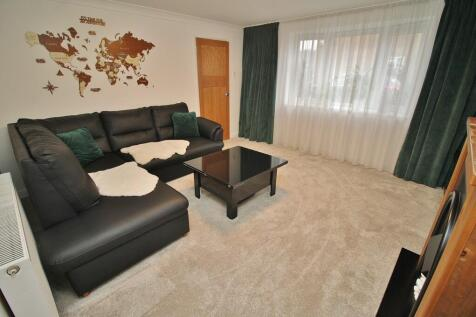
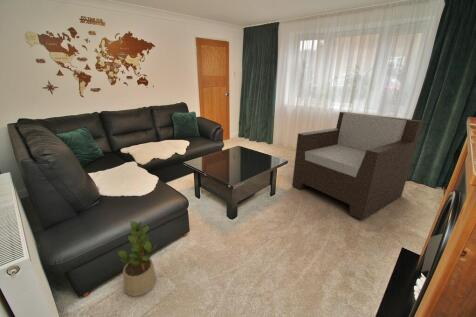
+ potted plant [117,220,158,297]
+ armchair [291,111,424,221]
